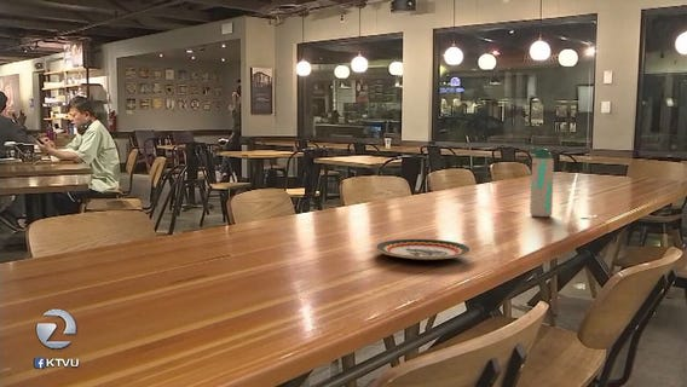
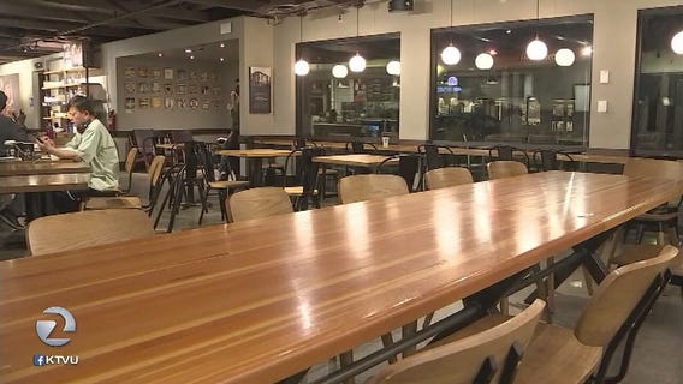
- water bottle [529,146,555,218]
- plate [374,238,473,261]
